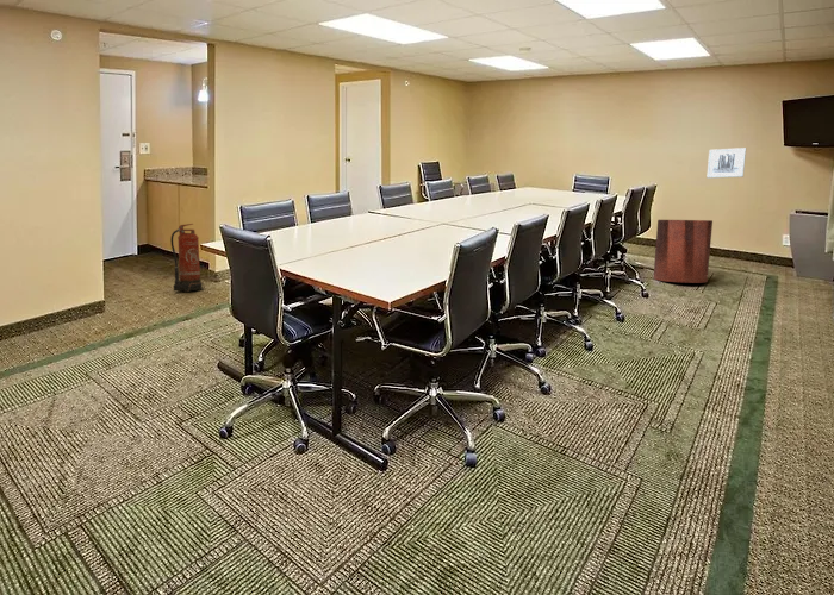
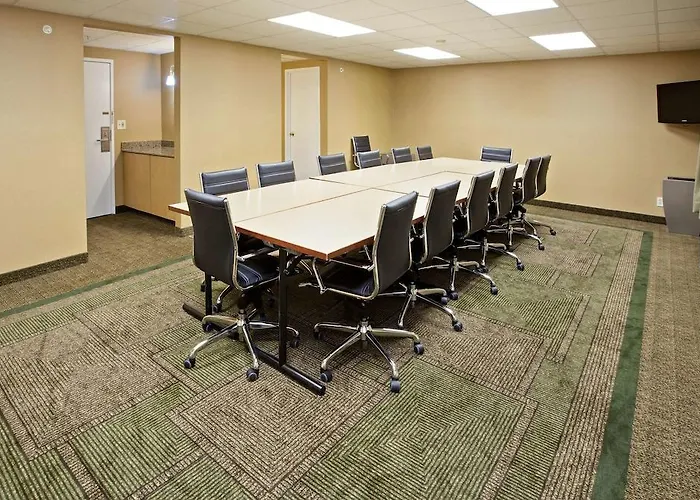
- fire extinguisher [169,223,206,293]
- wall art [705,146,747,180]
- trash can [652,219,714,284]
